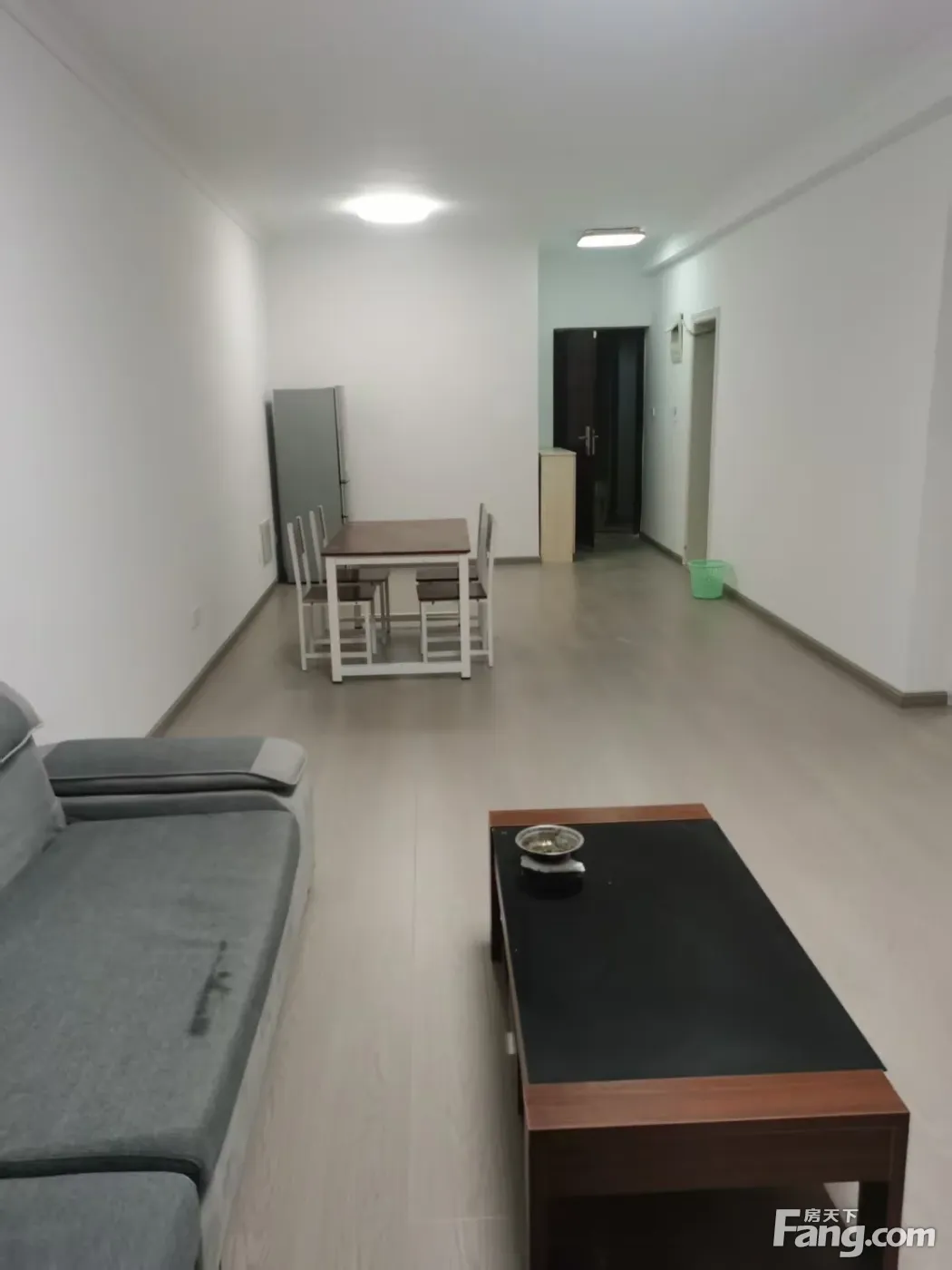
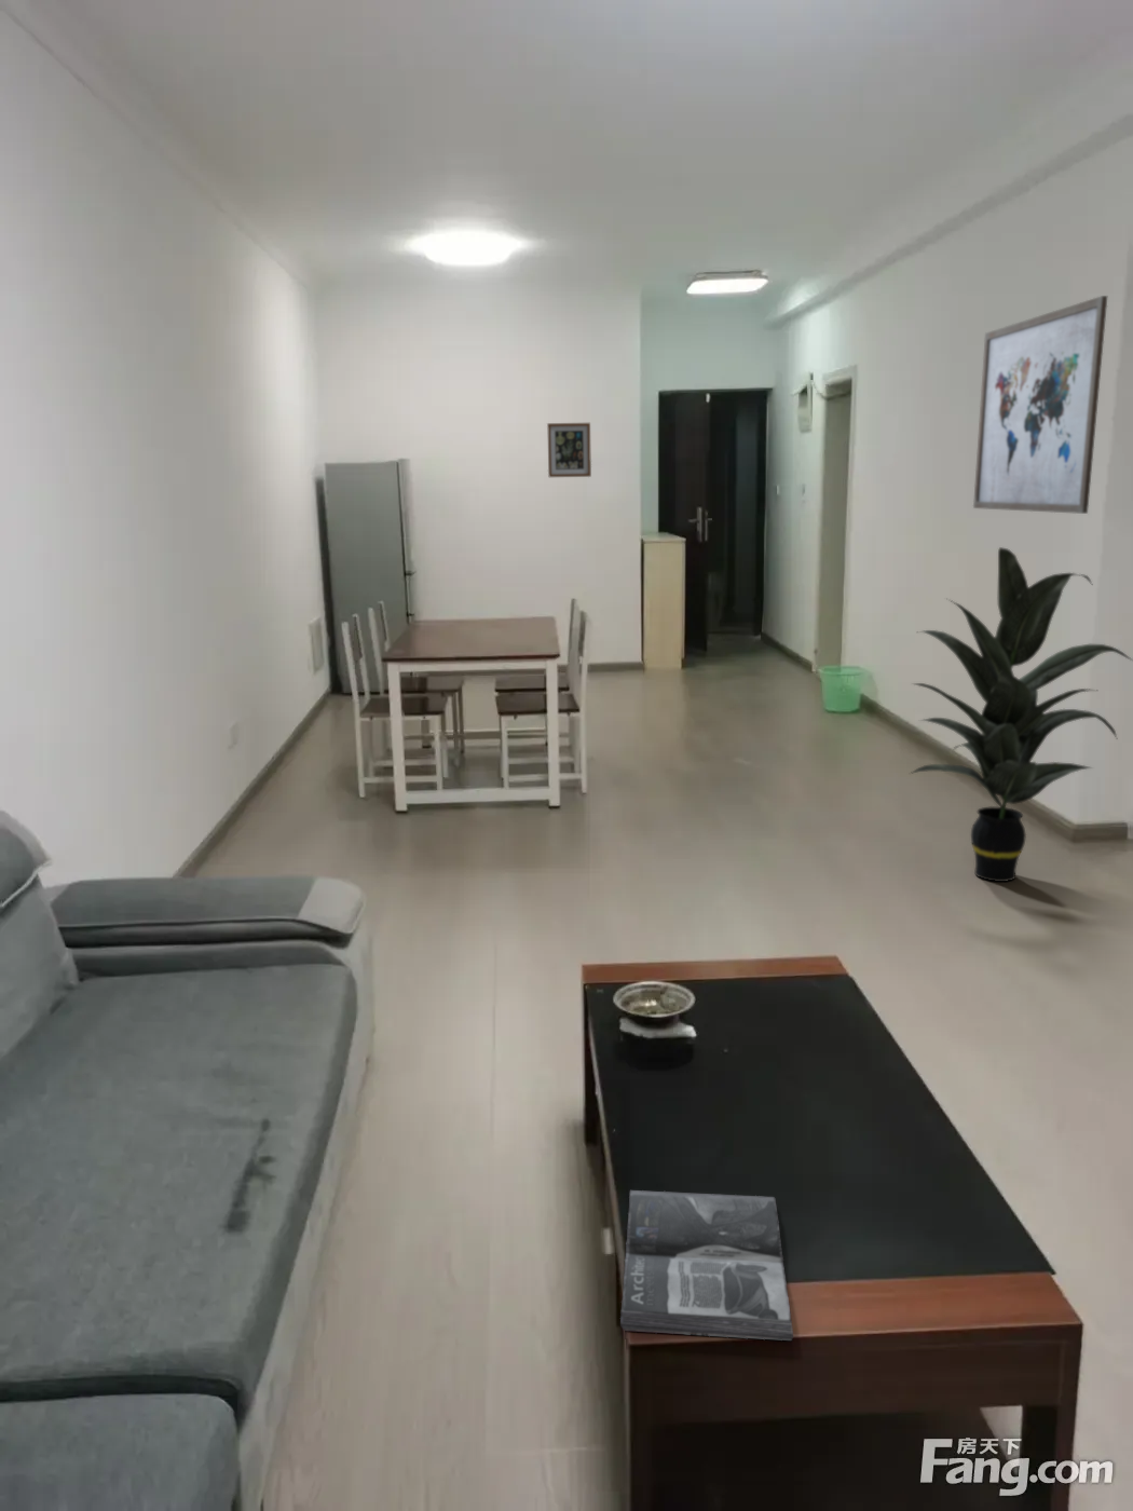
+ indoor plant [908,546,1133,883]
+ wall art [972,295,1108,515]
+ wall art [546,422,593,478]
+ magazine [619,1190,794,1342]
